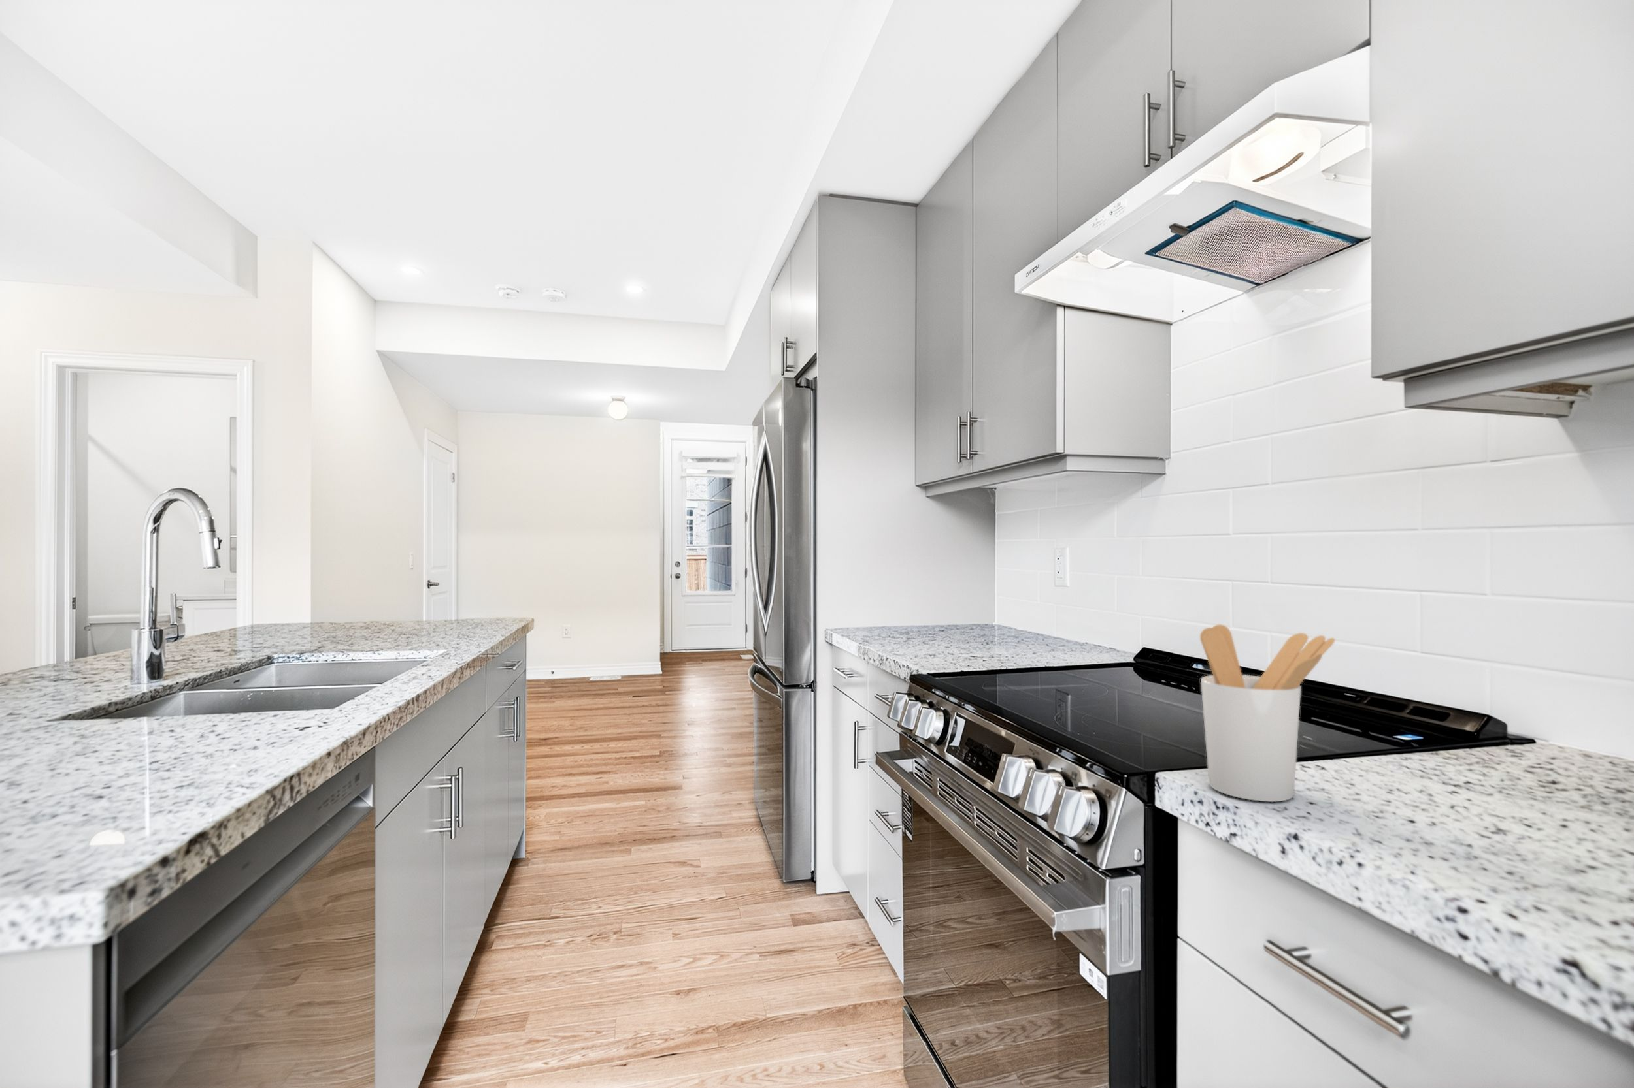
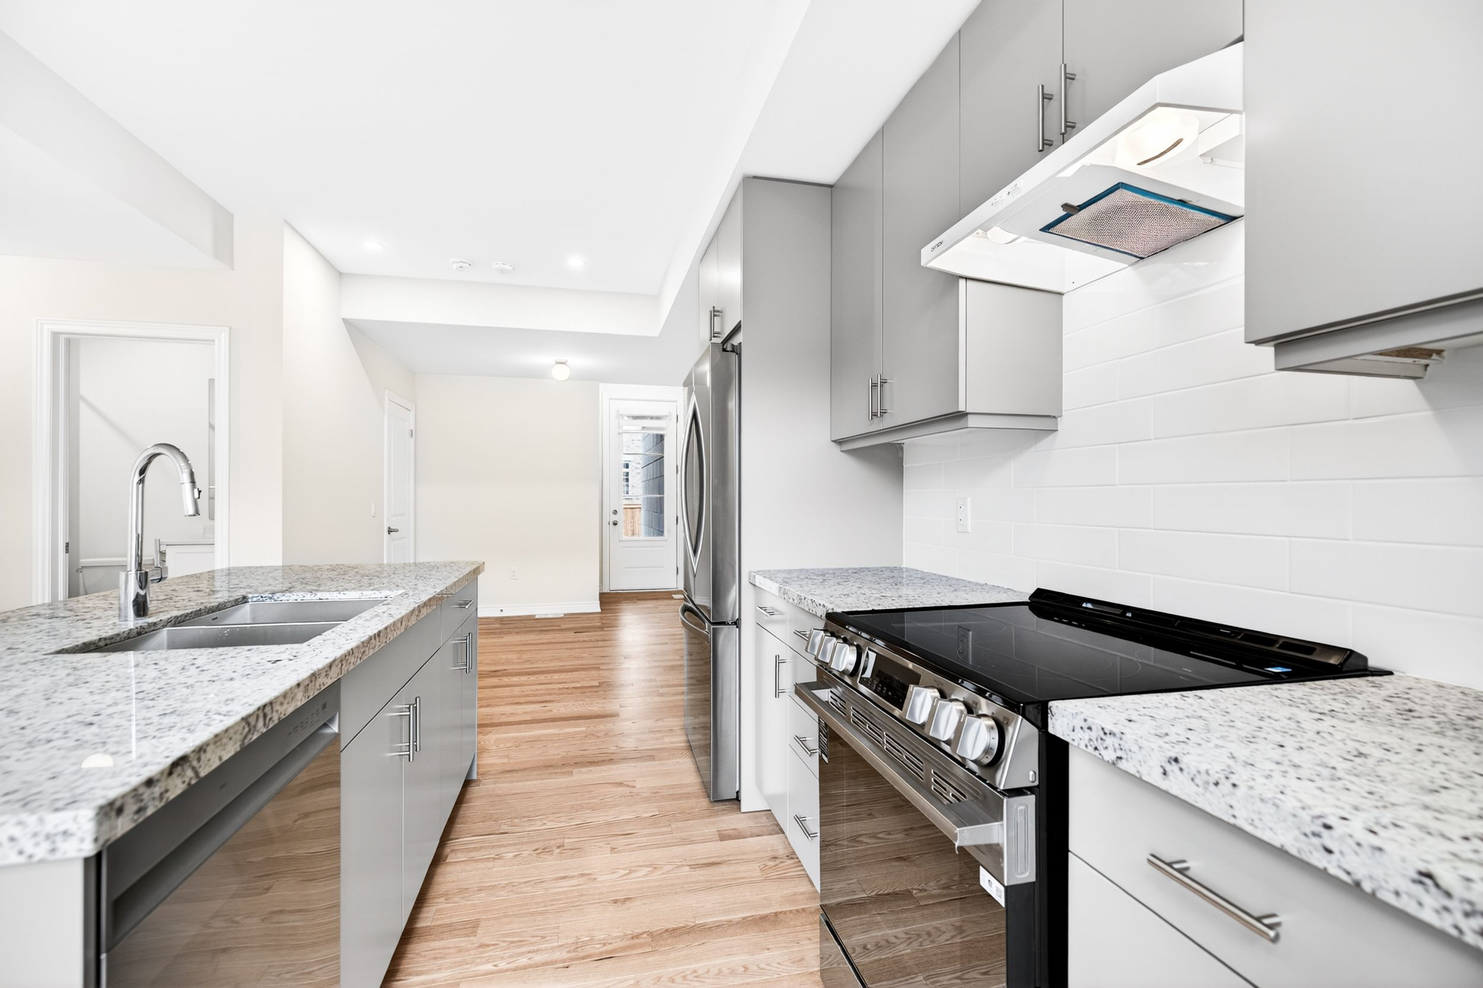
- utensil holder [1199,624,1335,803]
